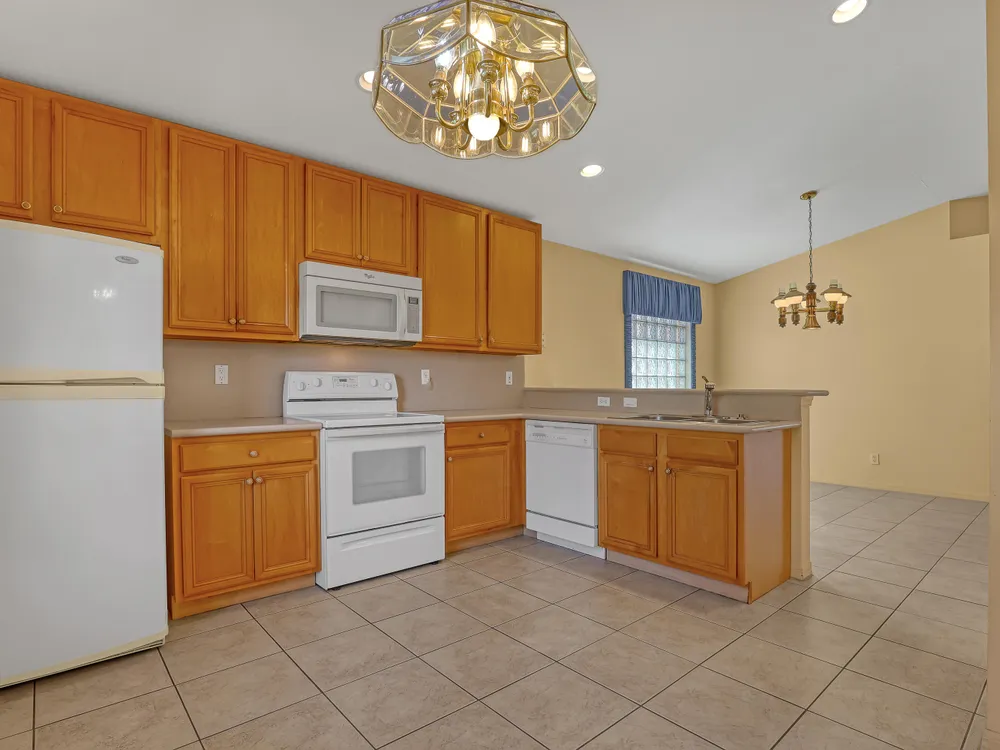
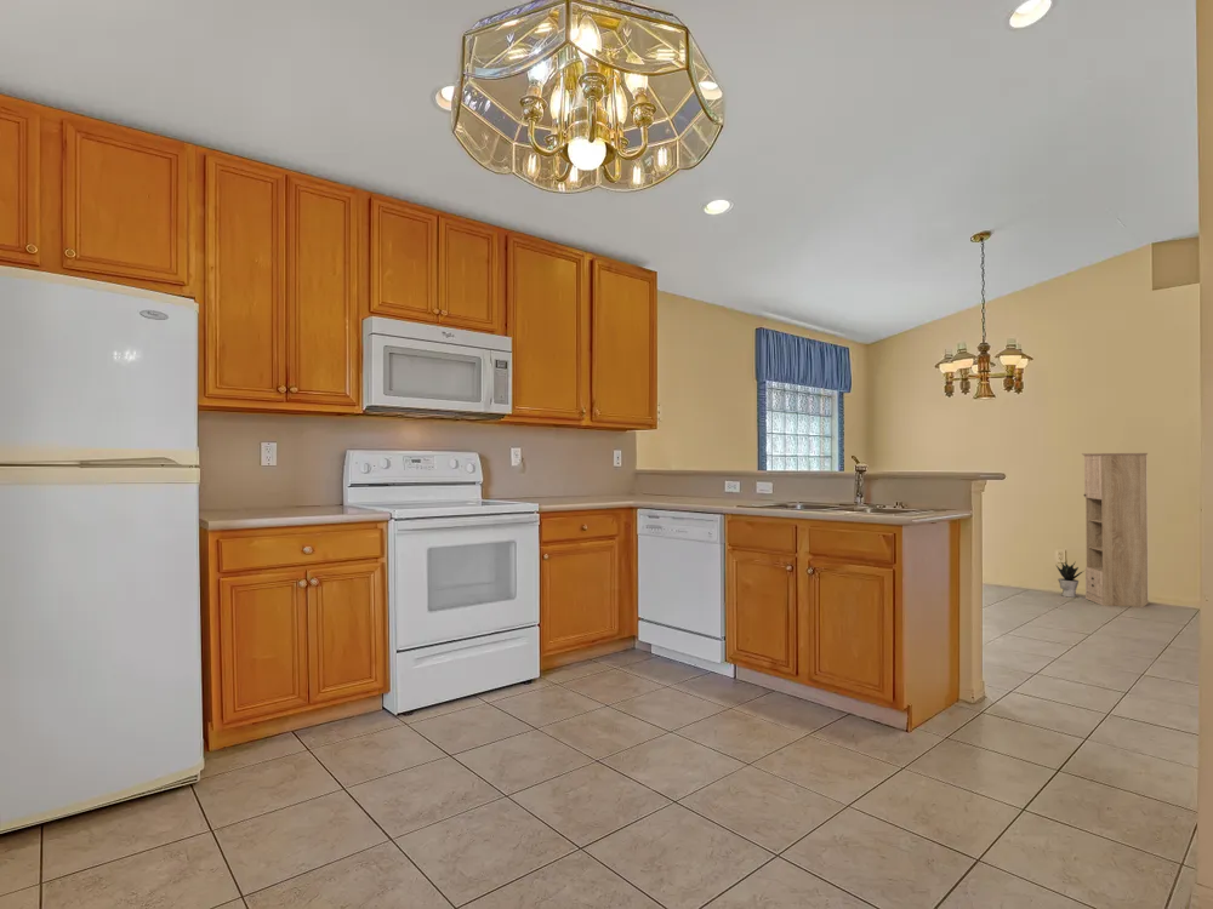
+ potted plant [1055,560,1083,599]
+ storage cabinet [1081,452,1150,607]
